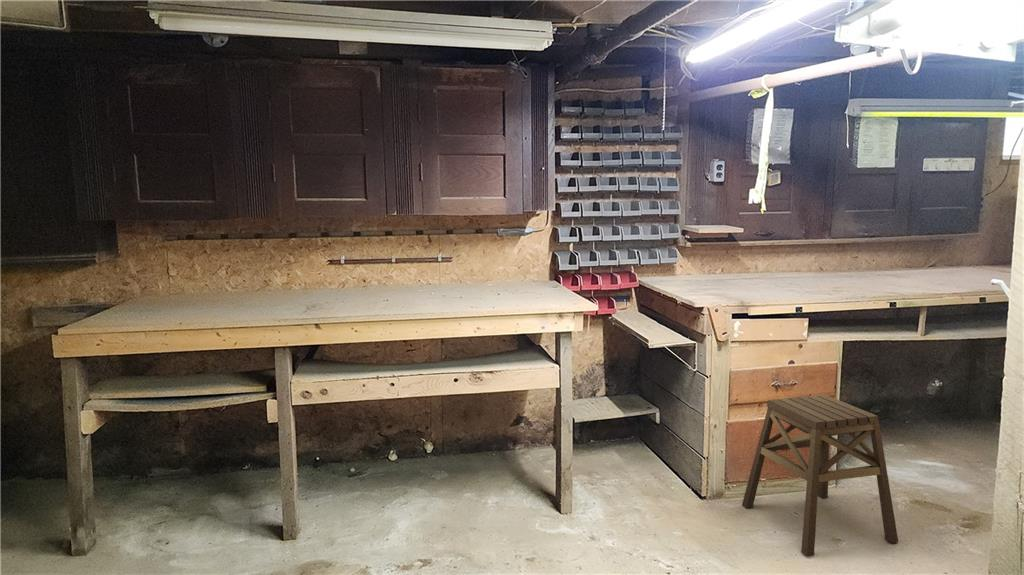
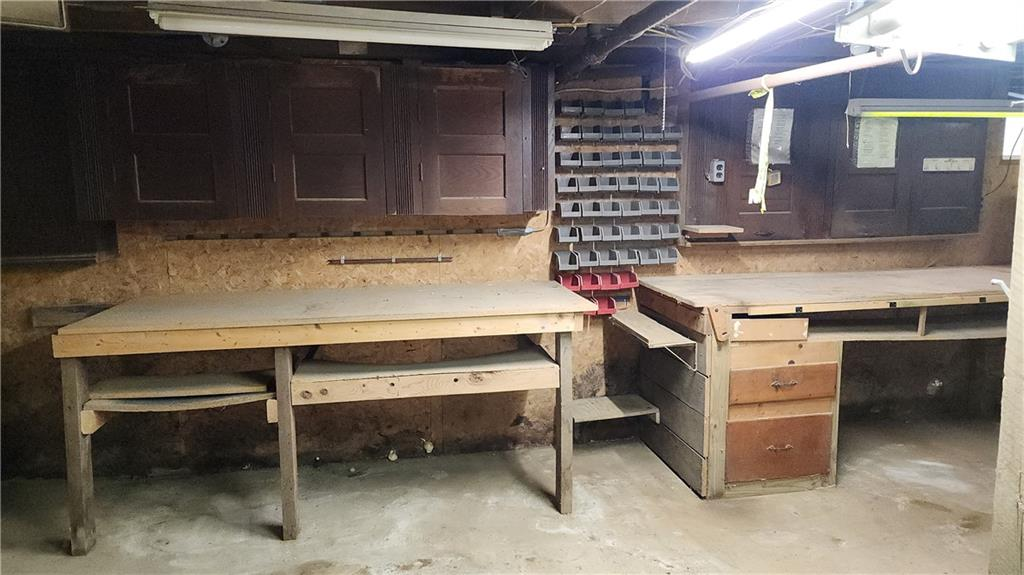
- stool [741,394,899,558]
